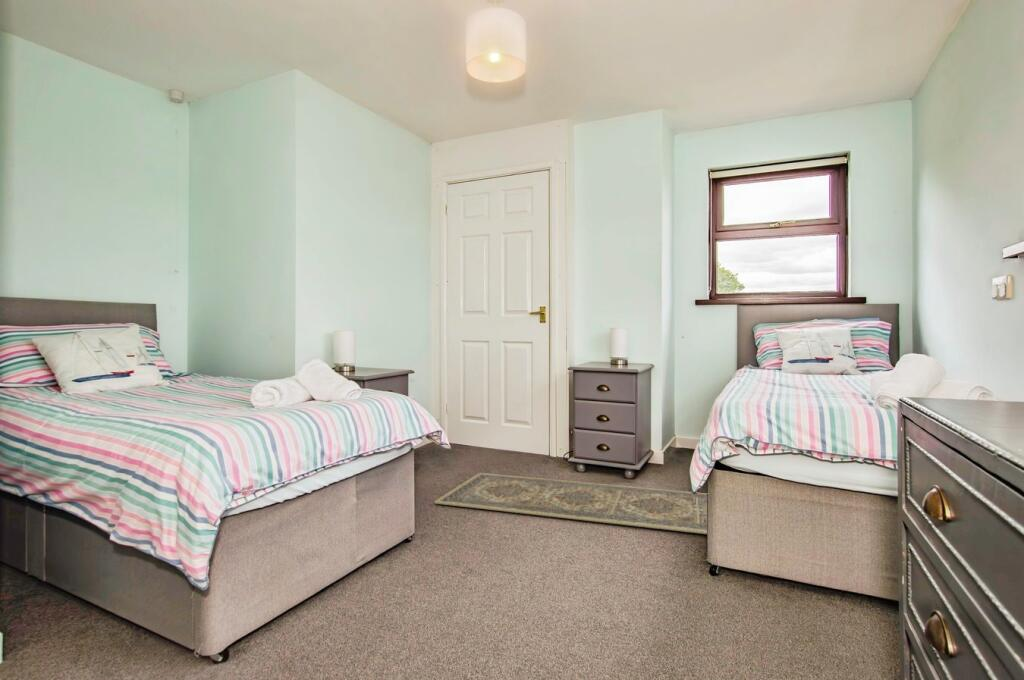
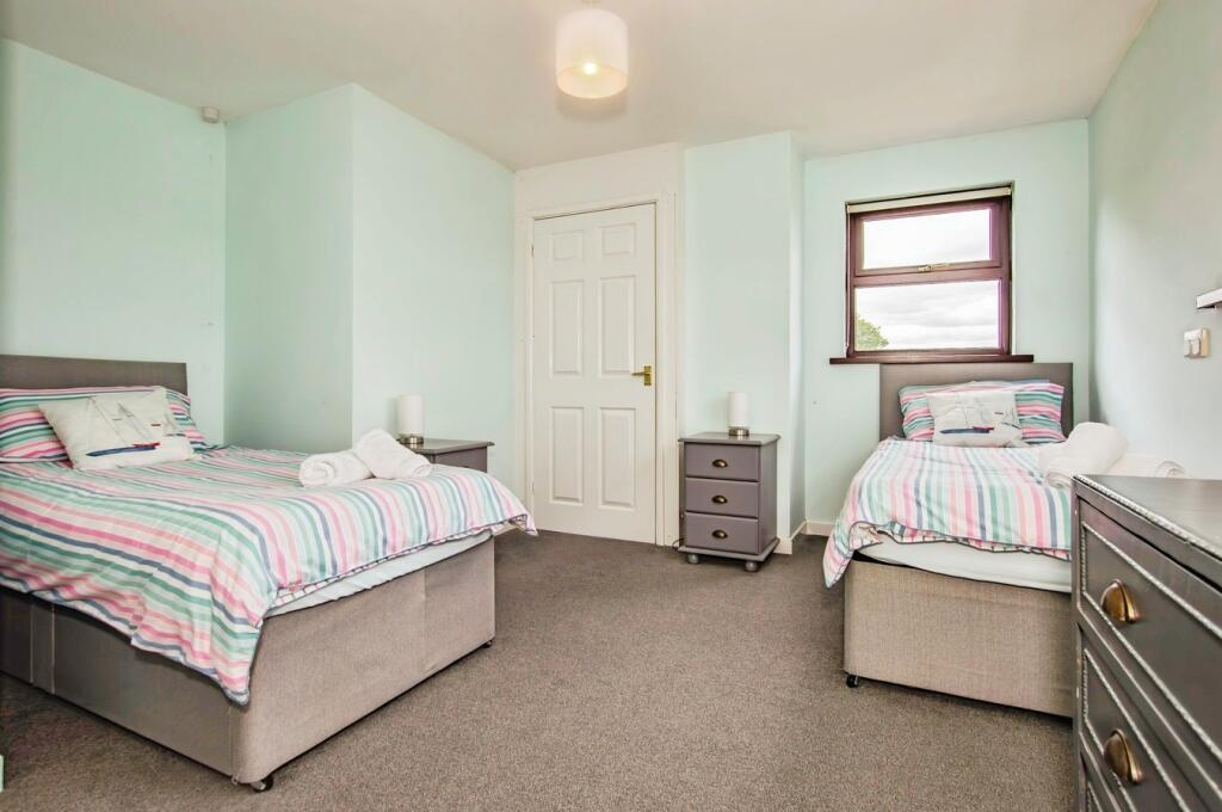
- rug [433,472,708,535]
